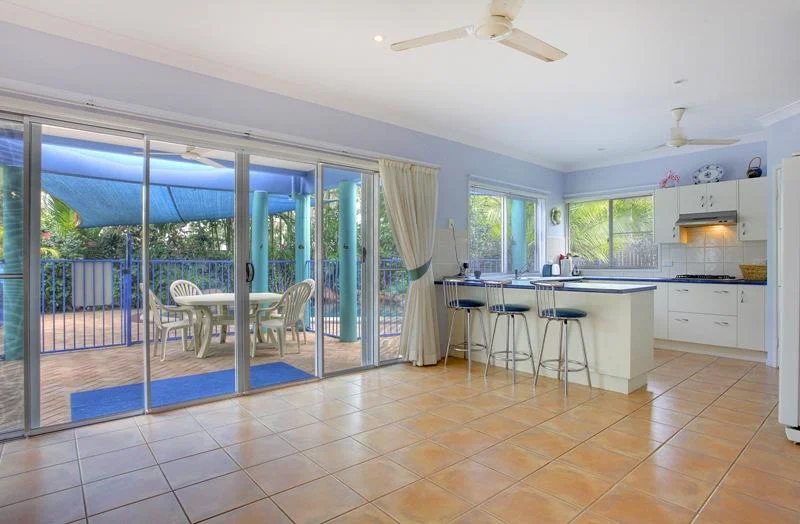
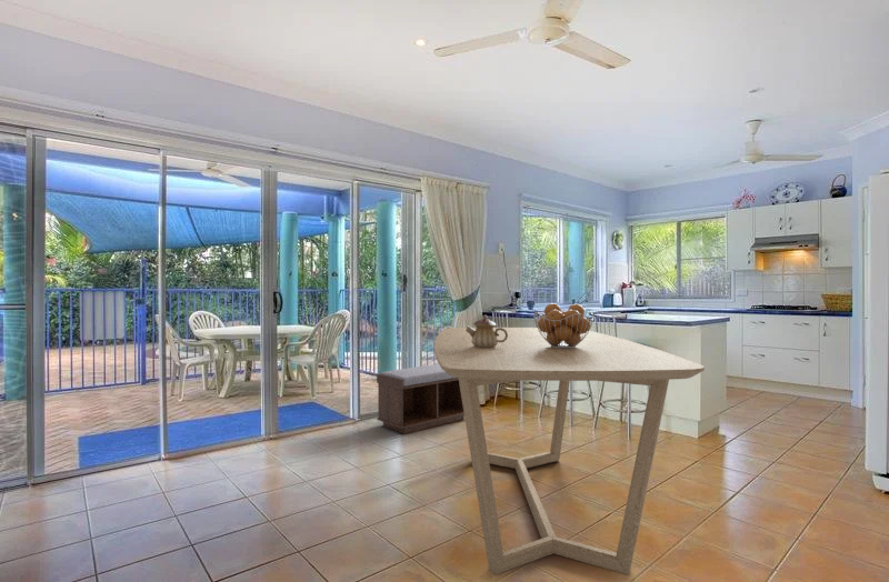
+ bench [376,363,465,435]
+ dining table [433,327,706,576]
+ fruit basket [532,302,595,349]
+ teapot [466,314,508,348]
